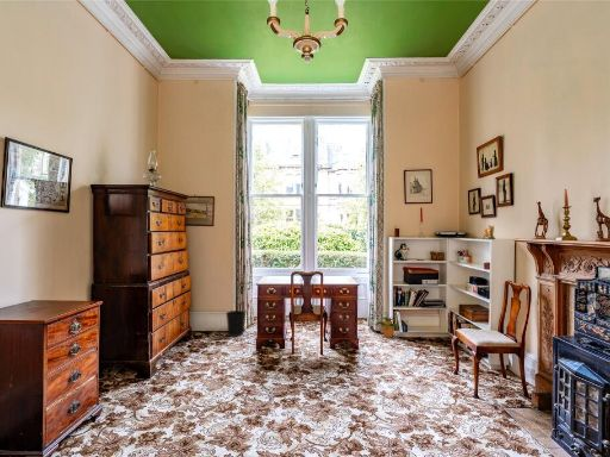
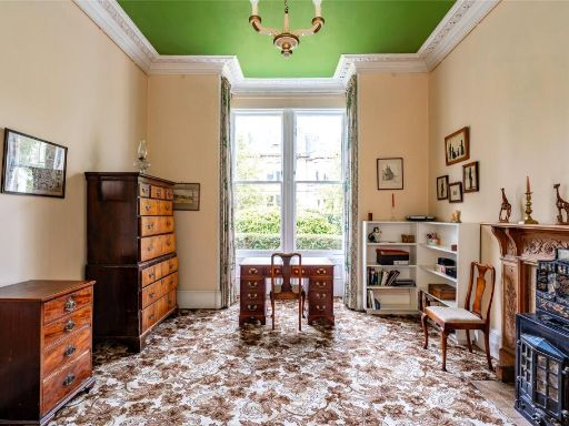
- wastebasket [225,309,247,338]
- potted plant [373,315,399,338]
